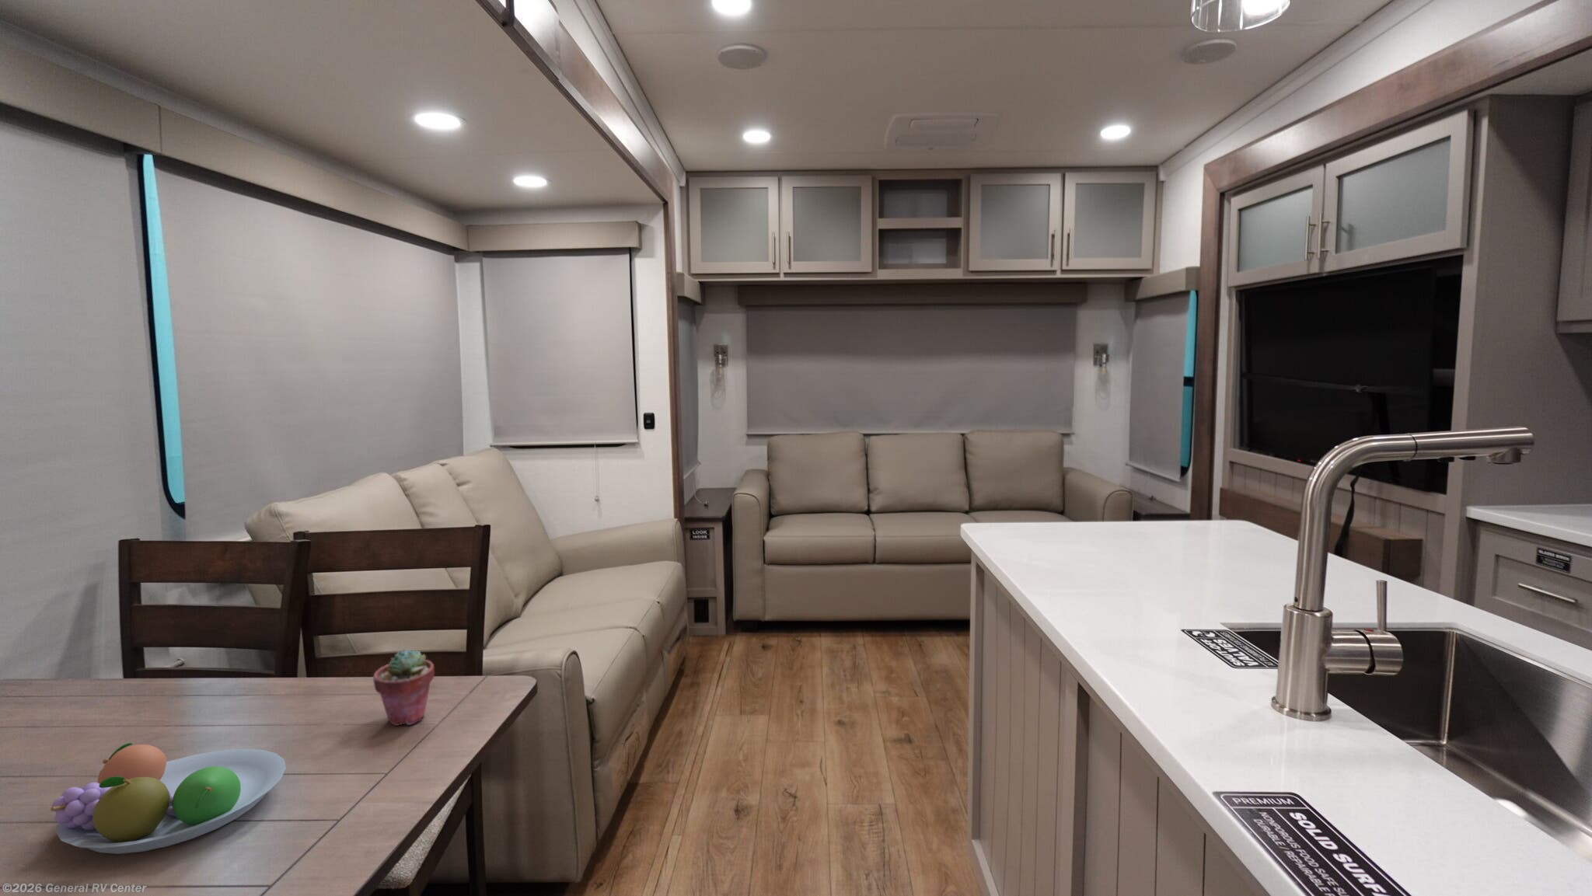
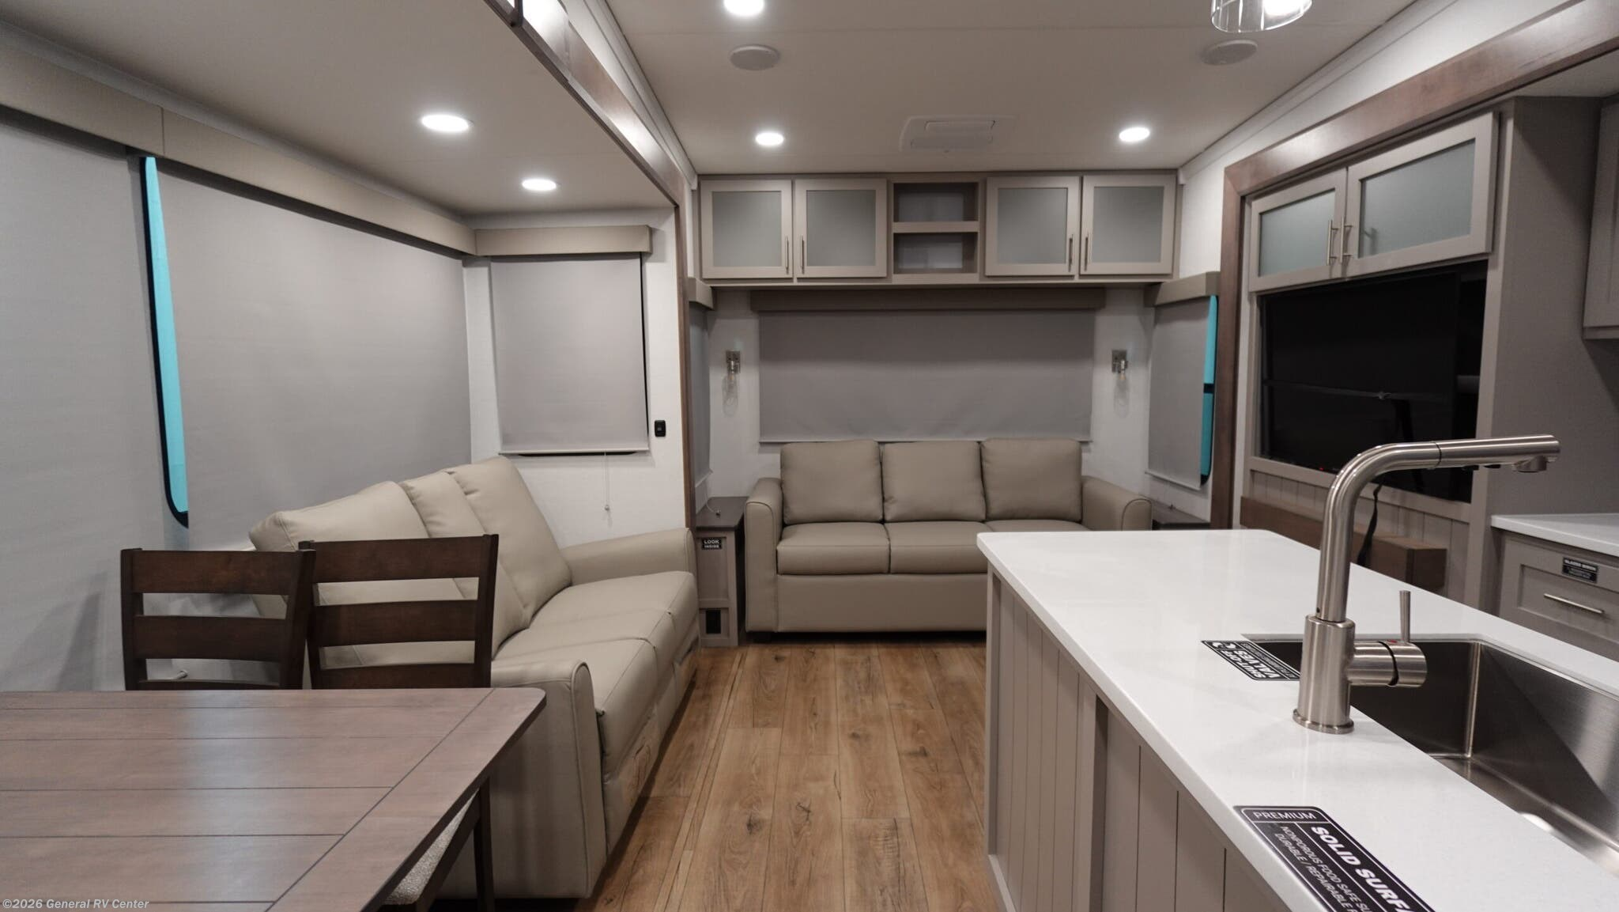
- fruit bowl [49,742,286,854]
- potted succulent [373,648,435,727]
